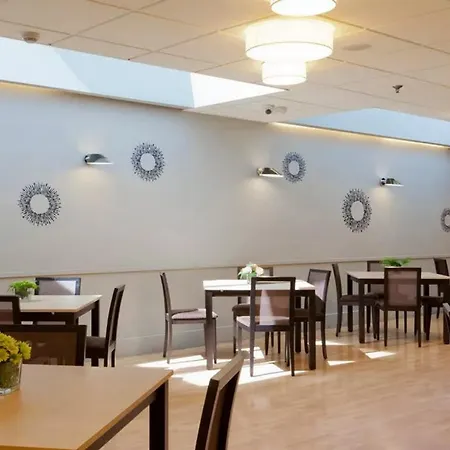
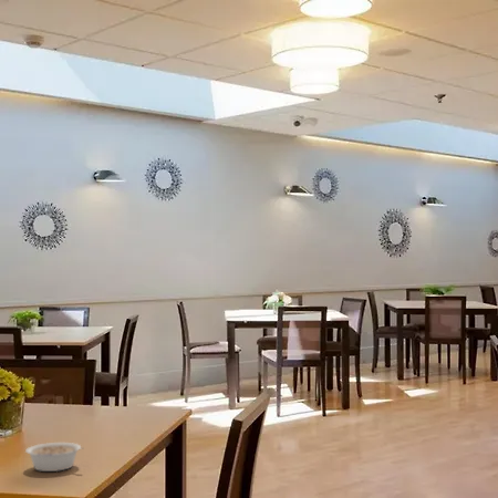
+ legume [24,442,83,473]
